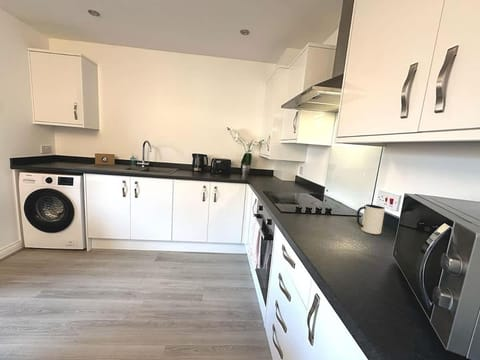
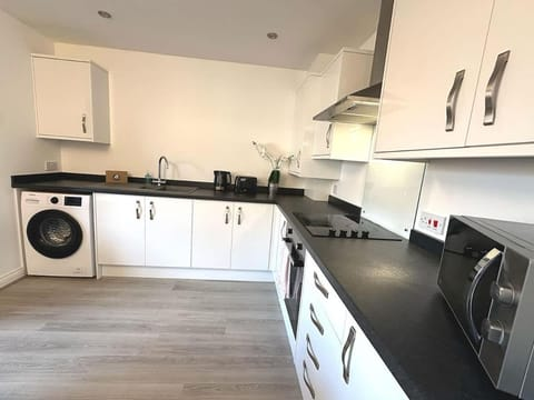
- pitcher [356,203,386,235]
